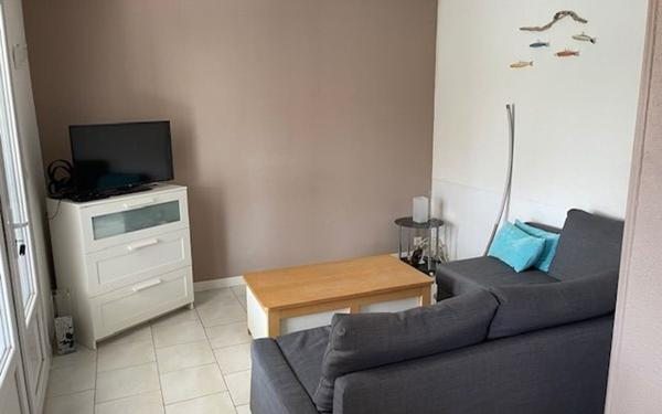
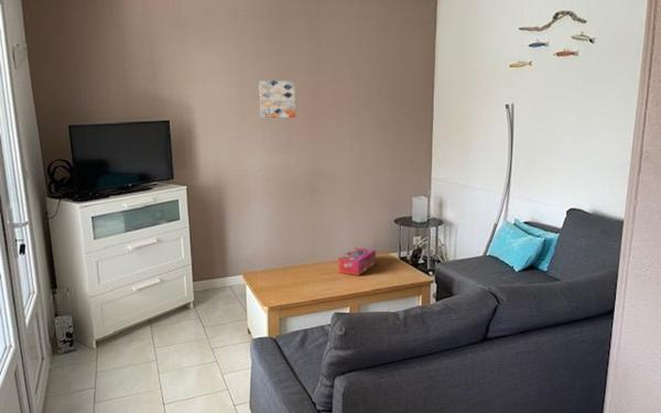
+ tissue box [337,247,377,276]
+ wall art [258,79,296,119]
